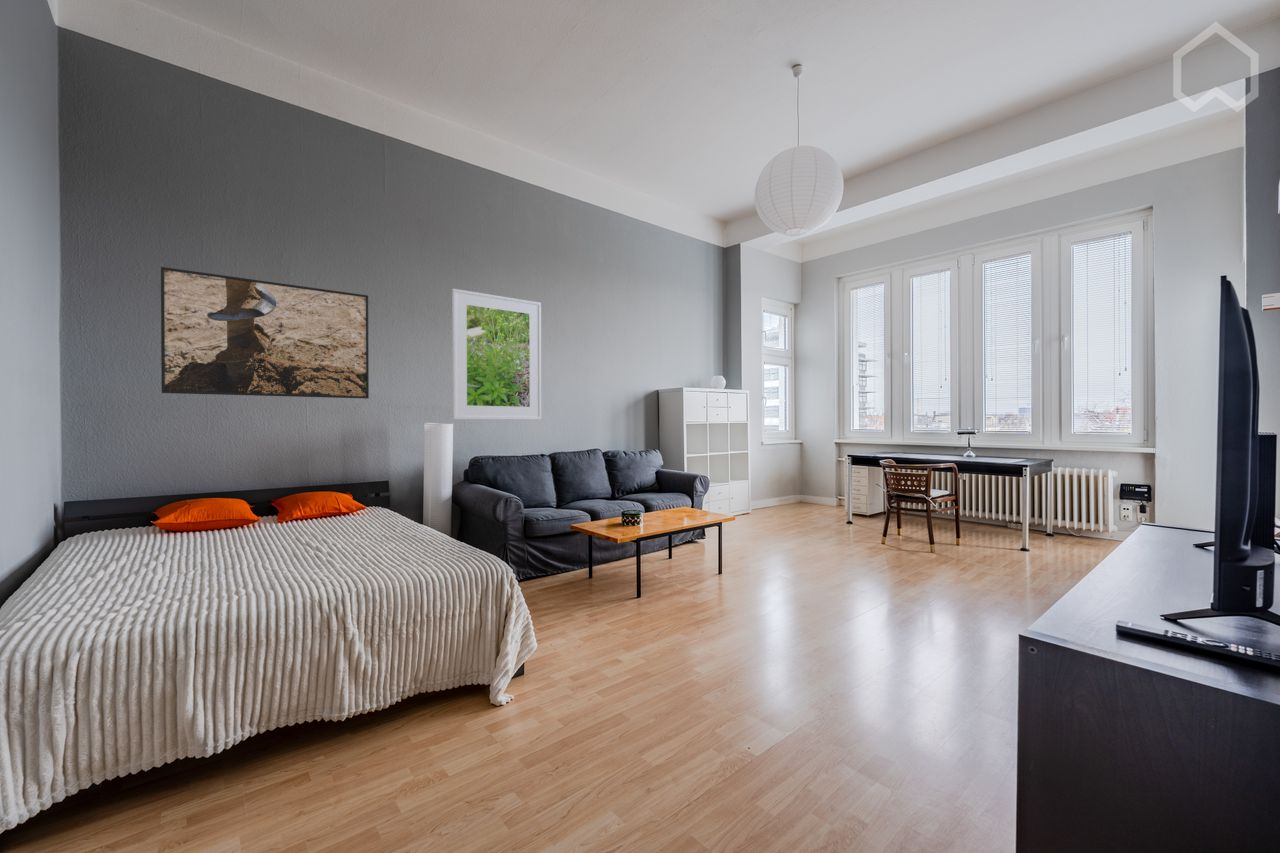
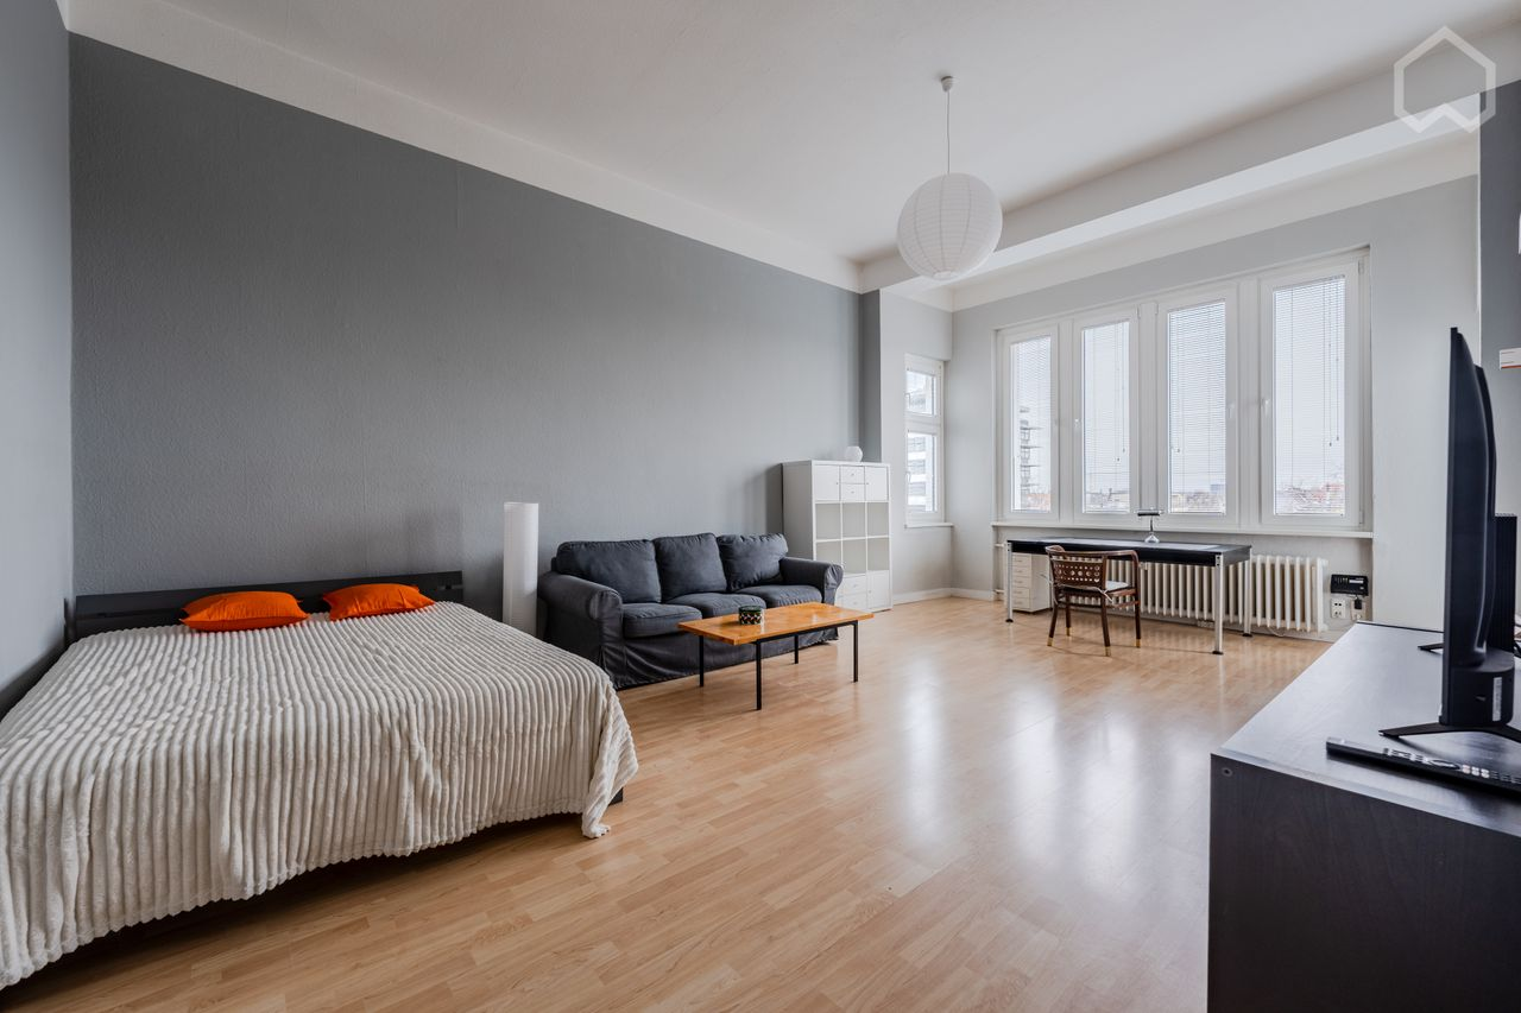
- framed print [160,266,370,400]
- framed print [451,288,542,421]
